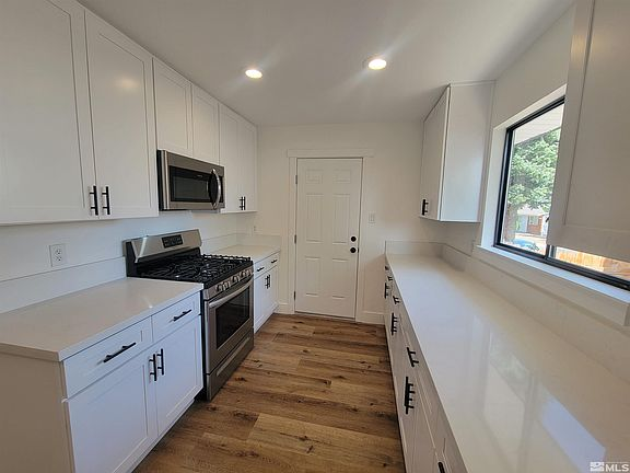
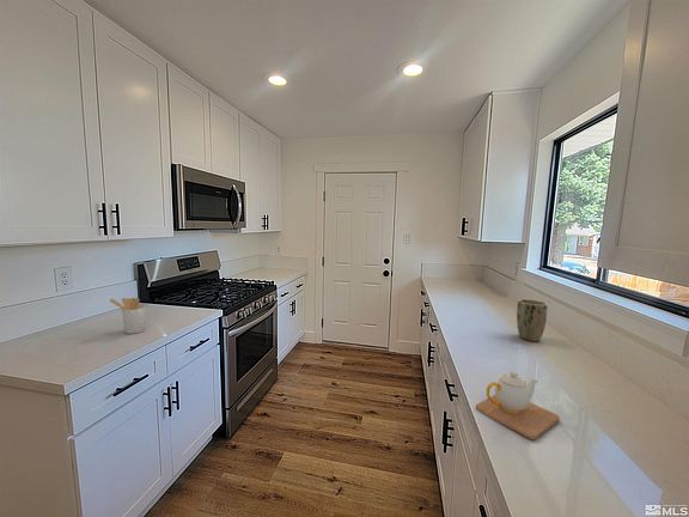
+ plant pot [516,298,549,342]
+ teapot [475,370,561,440]
+ utensil holder [109,297,146,335]
